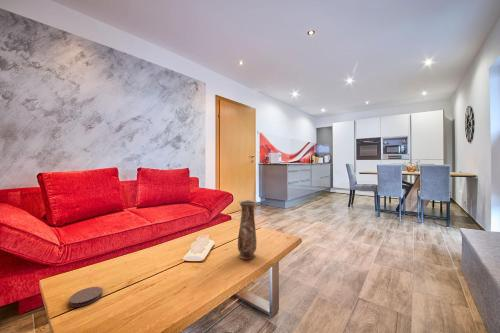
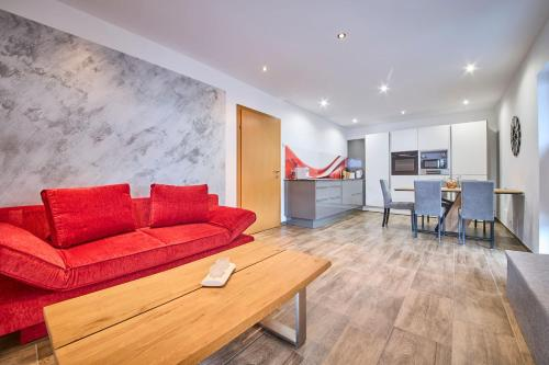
- vase [237,199,258,260]
- coaster [68,286,103,308]
